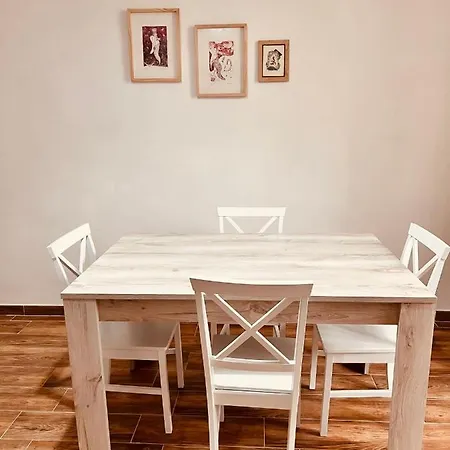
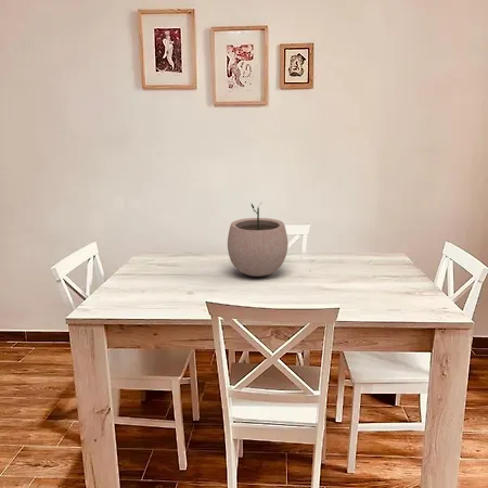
+ plant pot [227,202,288,278]
